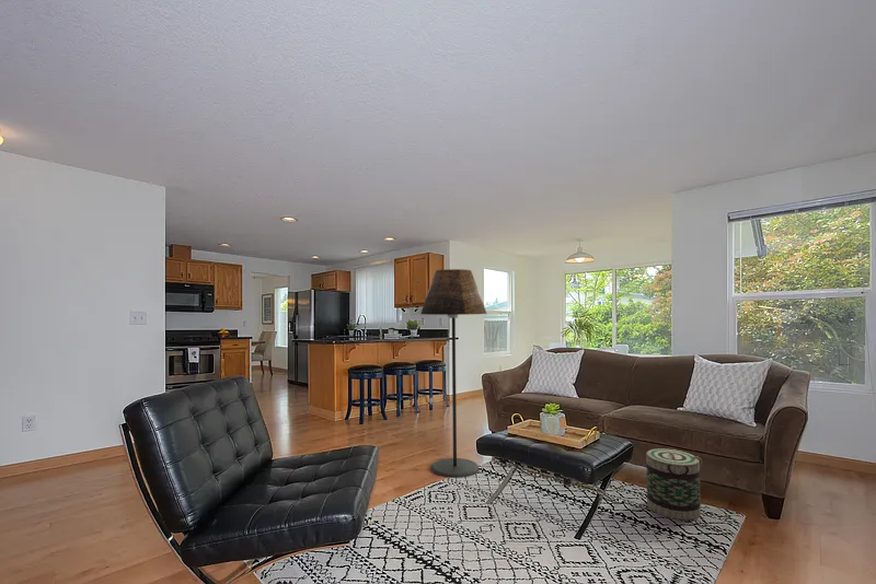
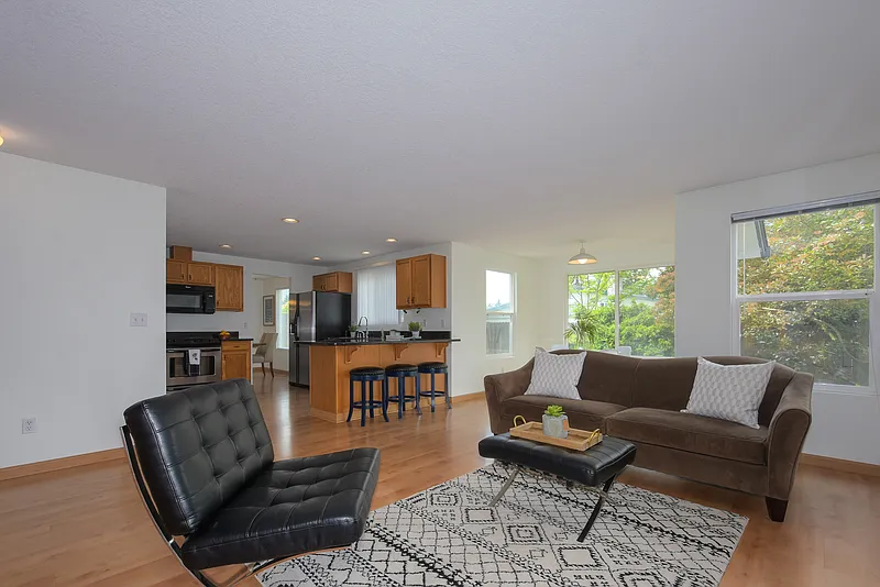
- floor lamp [419,268,488,479]
- basket [645,447,703,522]
